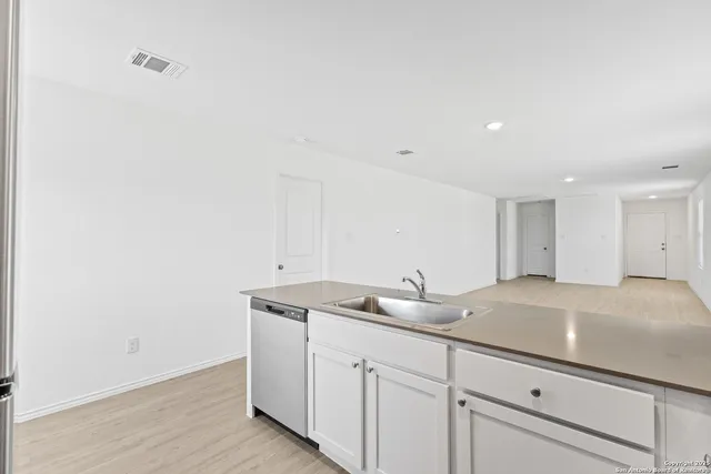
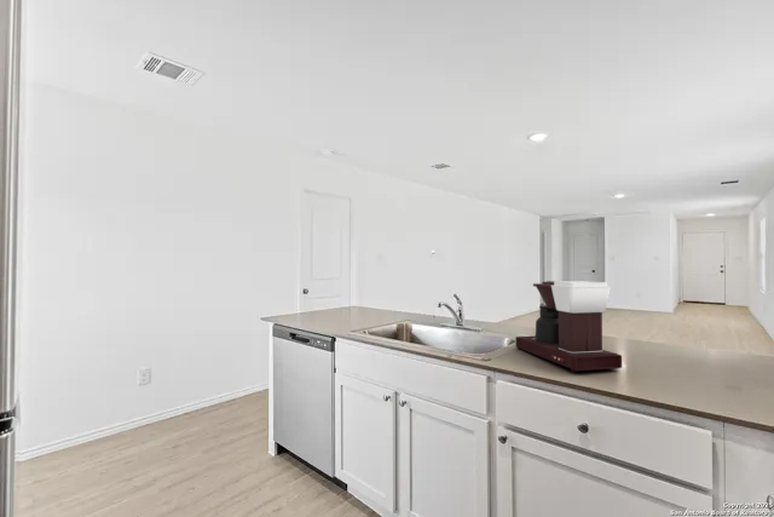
+ coffee maker [514,280,623,372]
